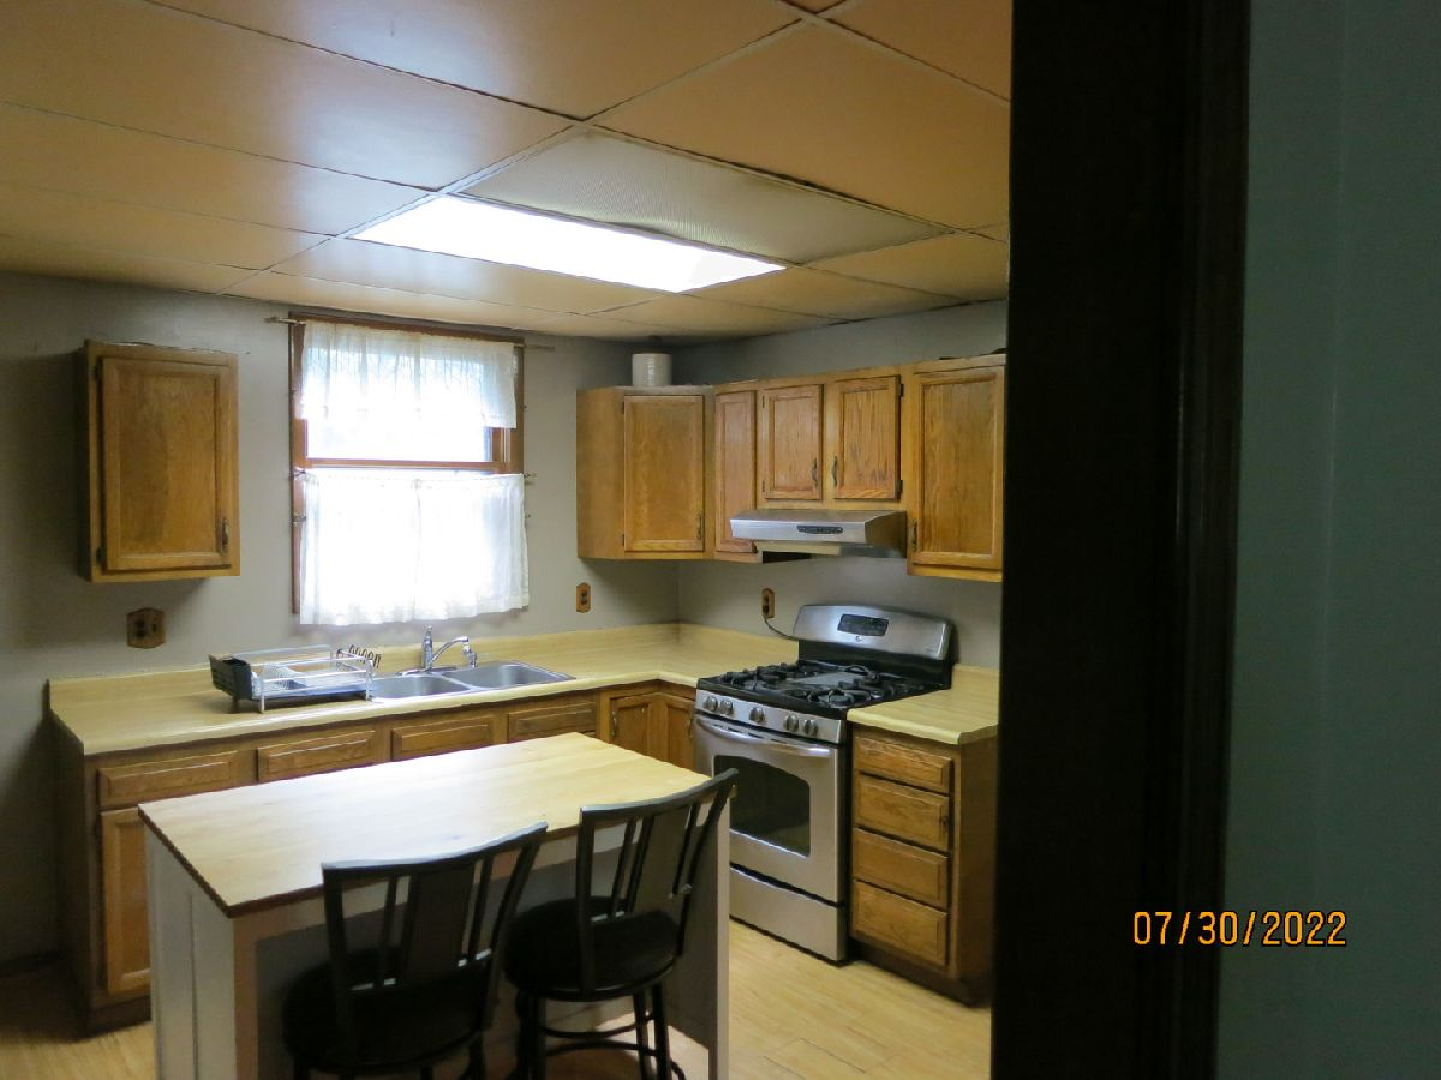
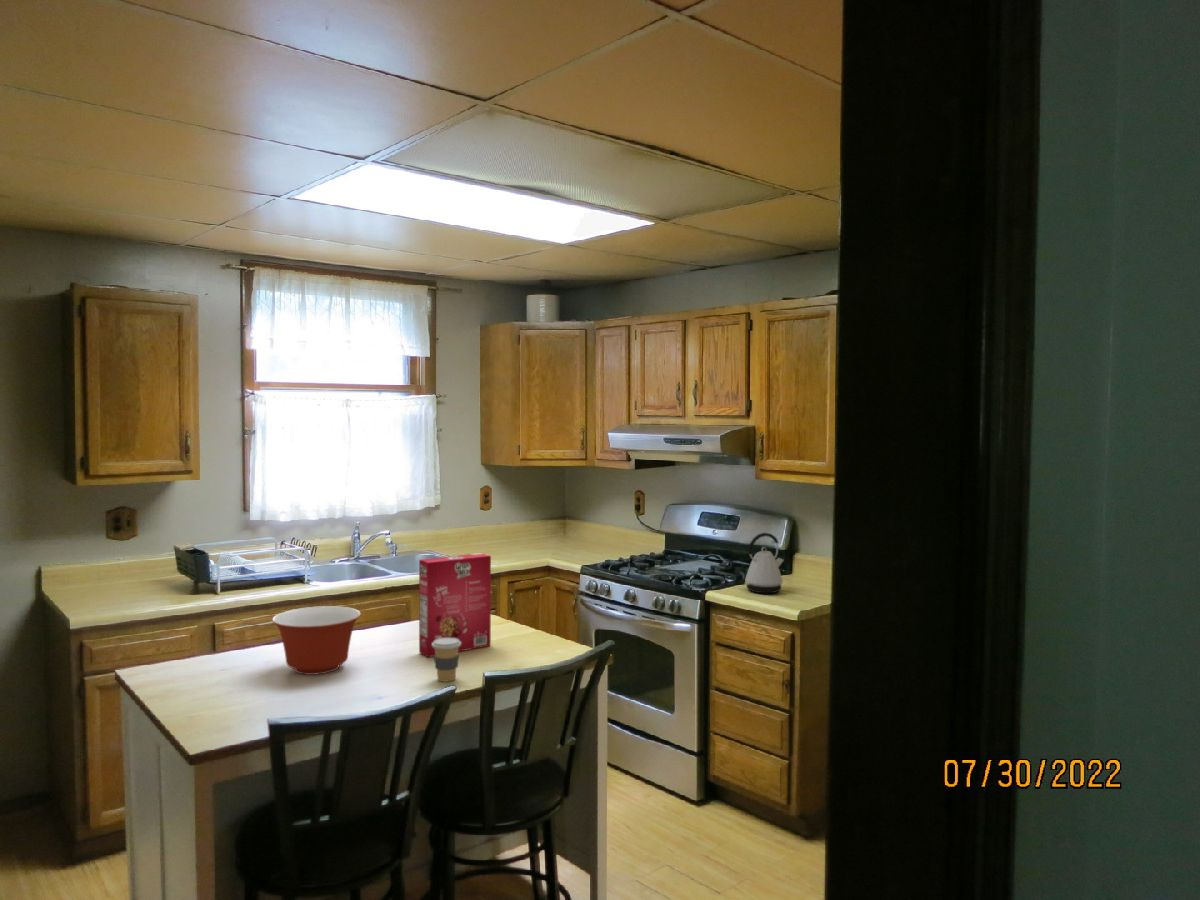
+ coffee cup [432,638,461,683]
+ mixing bowl [271,605,362,676]
+ kettle [744,532,785,594]
+ cereal box [418,552,492,658]
